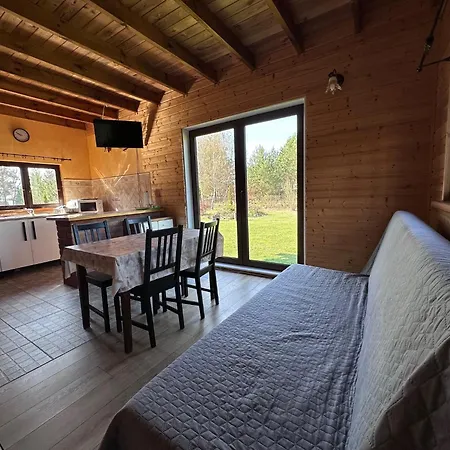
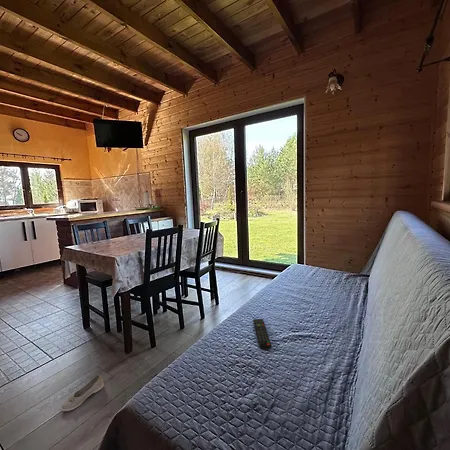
+ remote control [252,318,272,350]
+ shoe [60,374,105,412]
